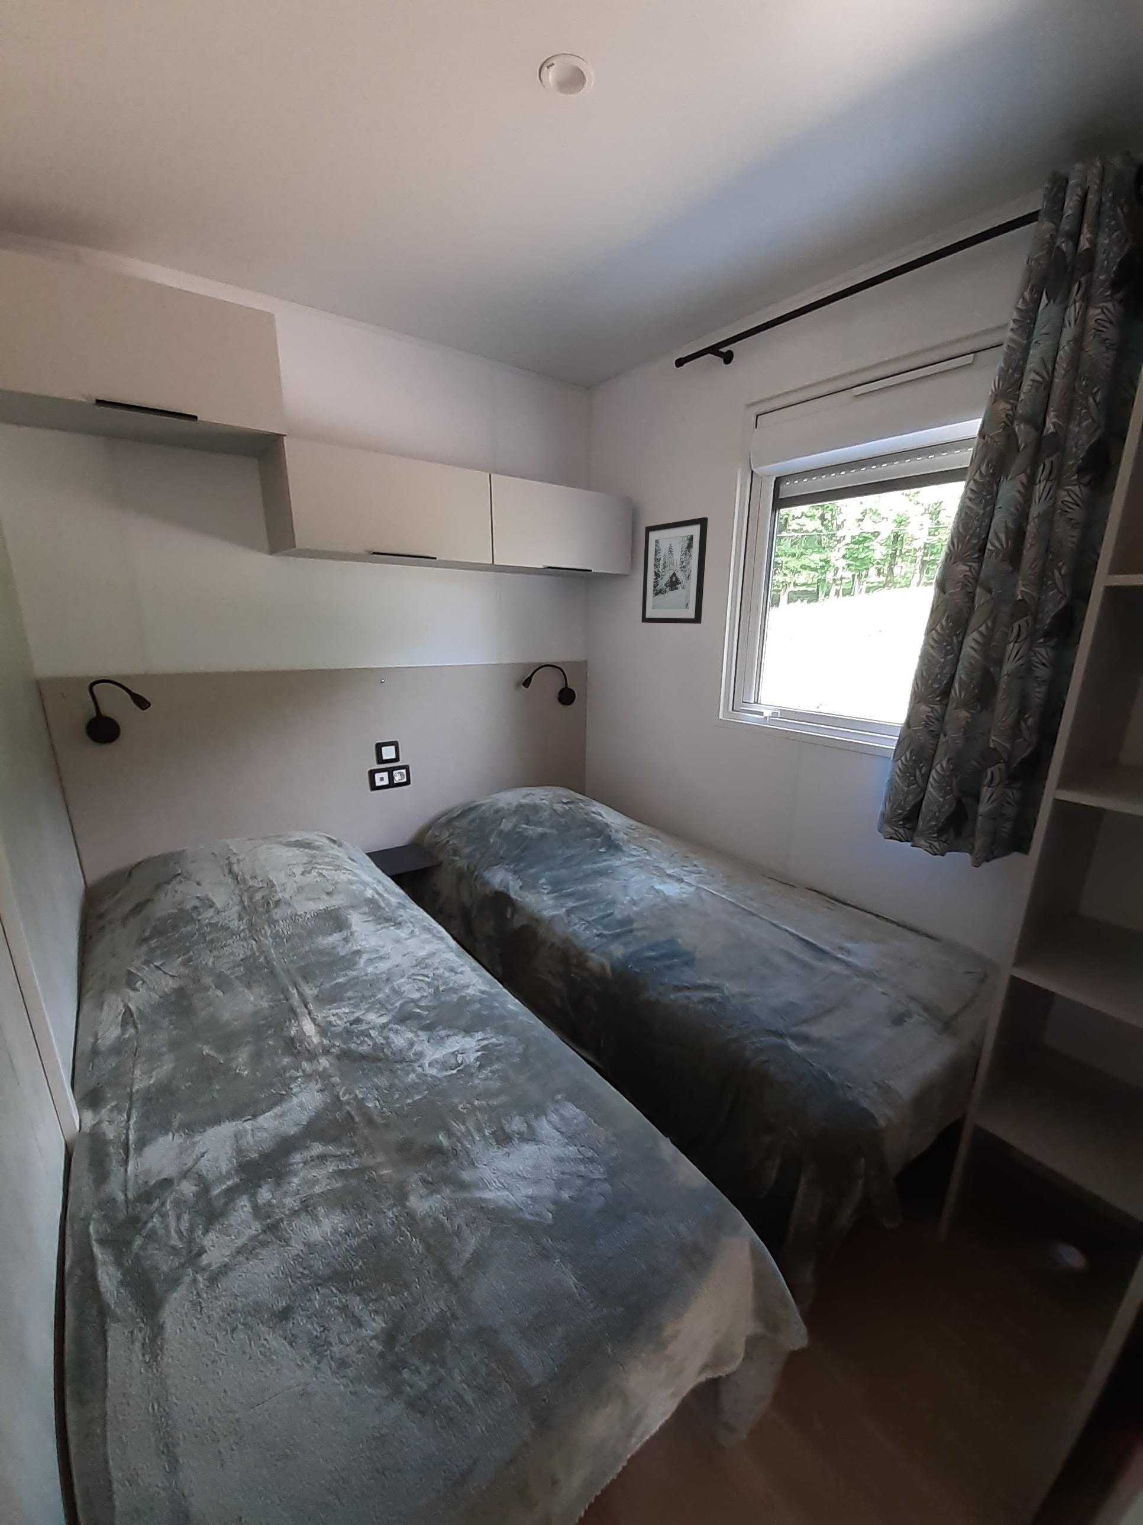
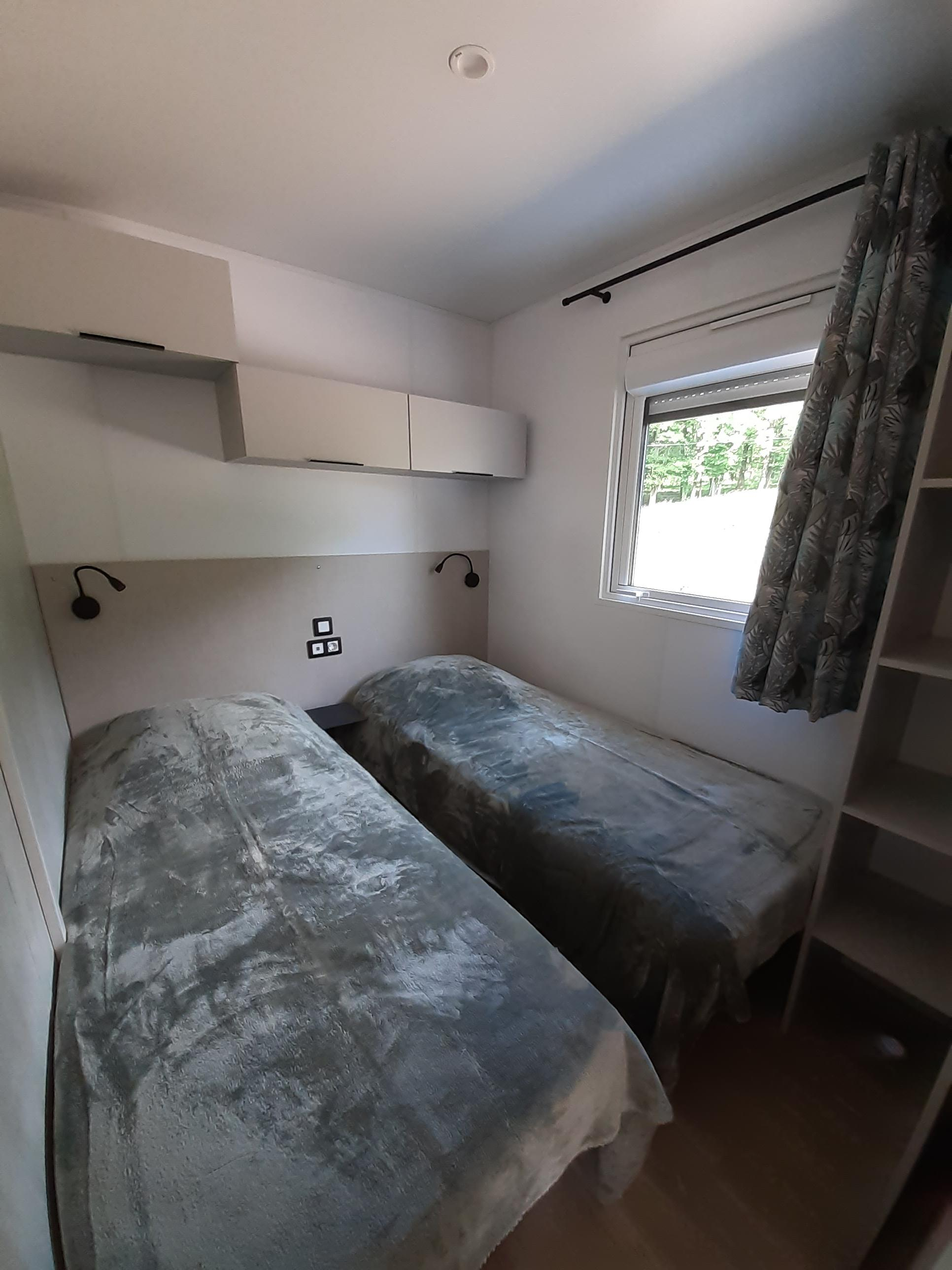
- wall art [641,516,708,624]
